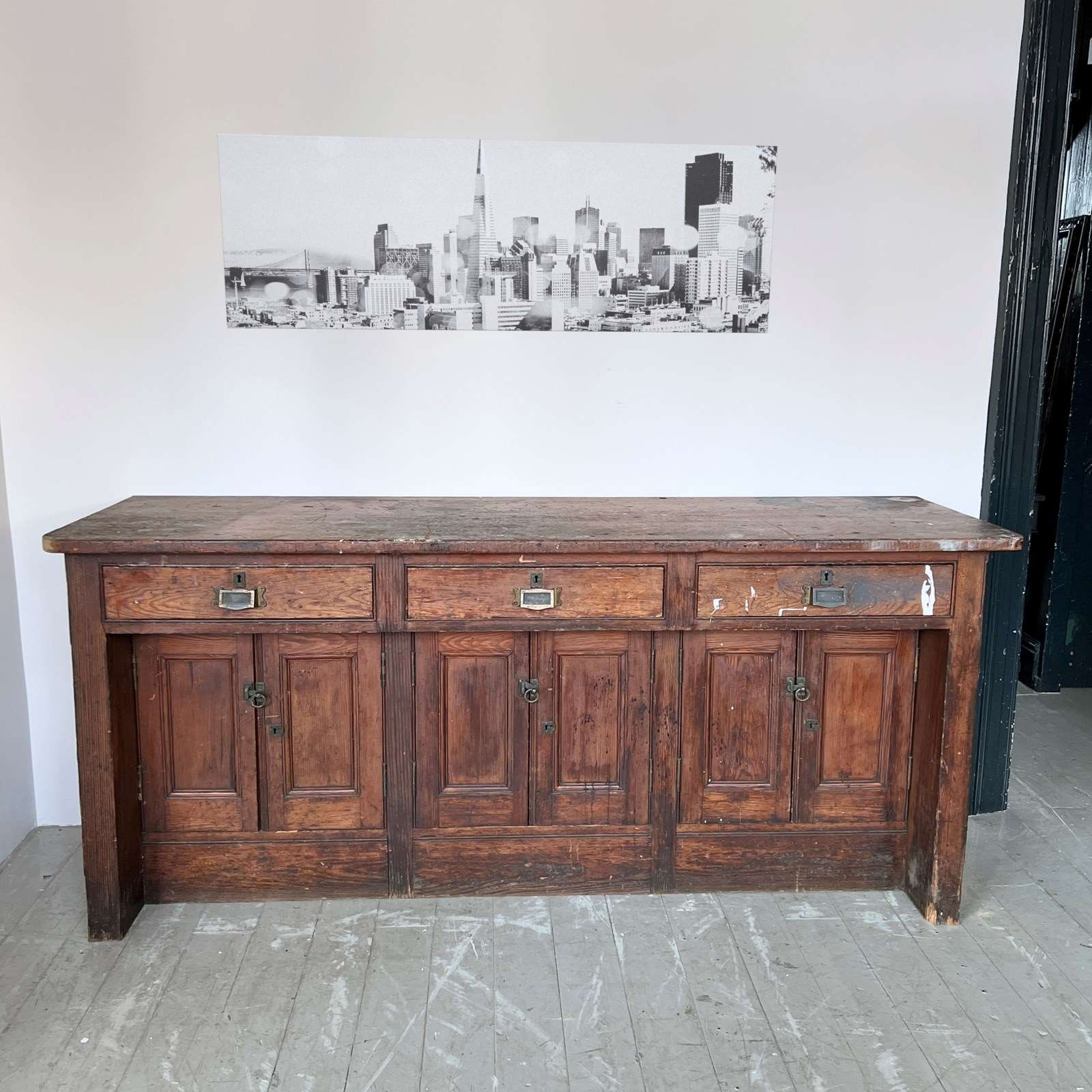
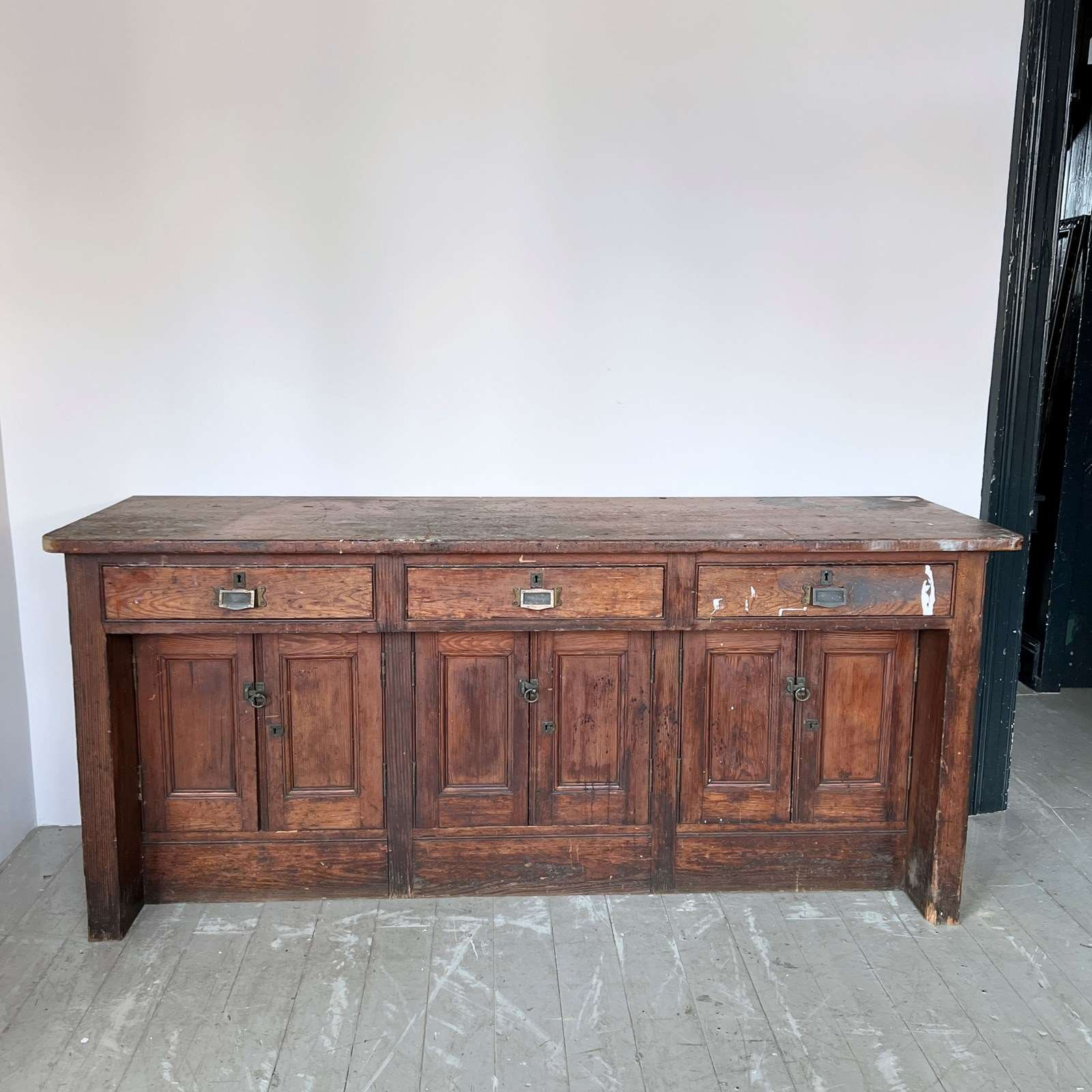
- wall art [216,133,778,334]
